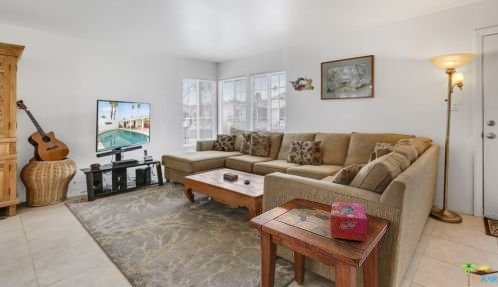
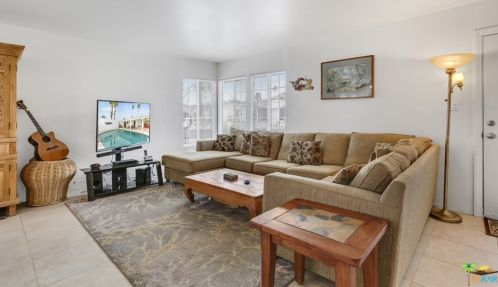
- tissue box [330,201,368,242]
